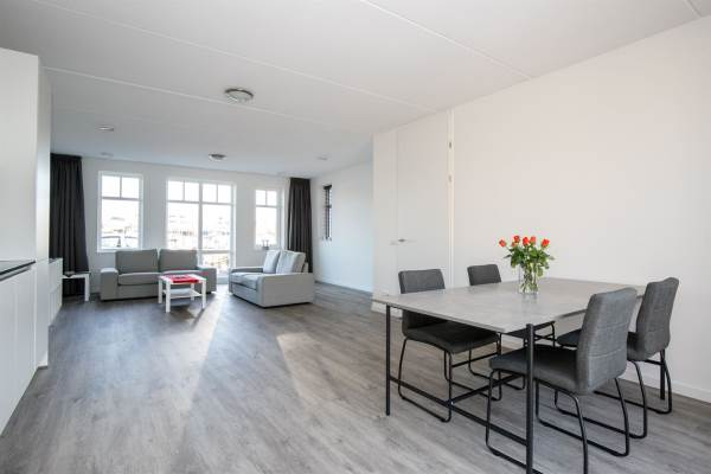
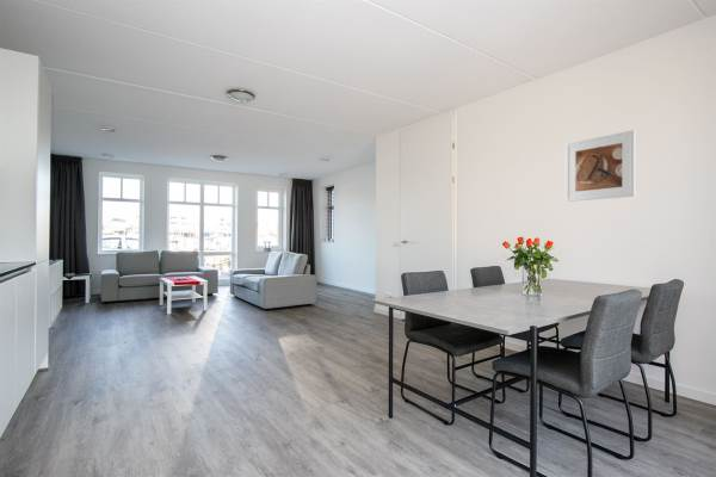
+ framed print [564,129,636,203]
